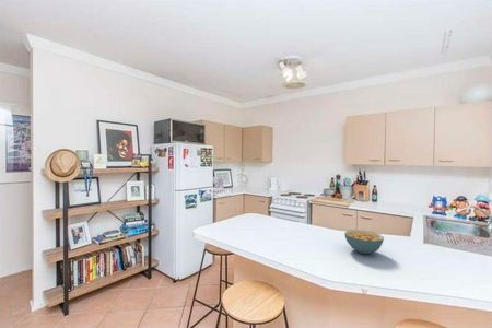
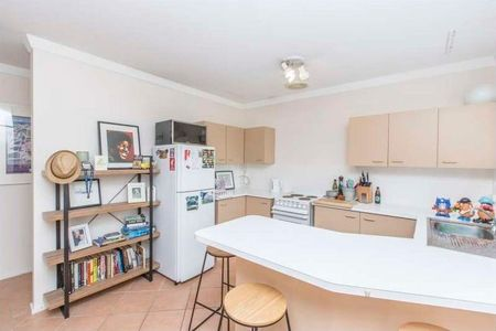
- cereal bowl [344,229,385,255]
